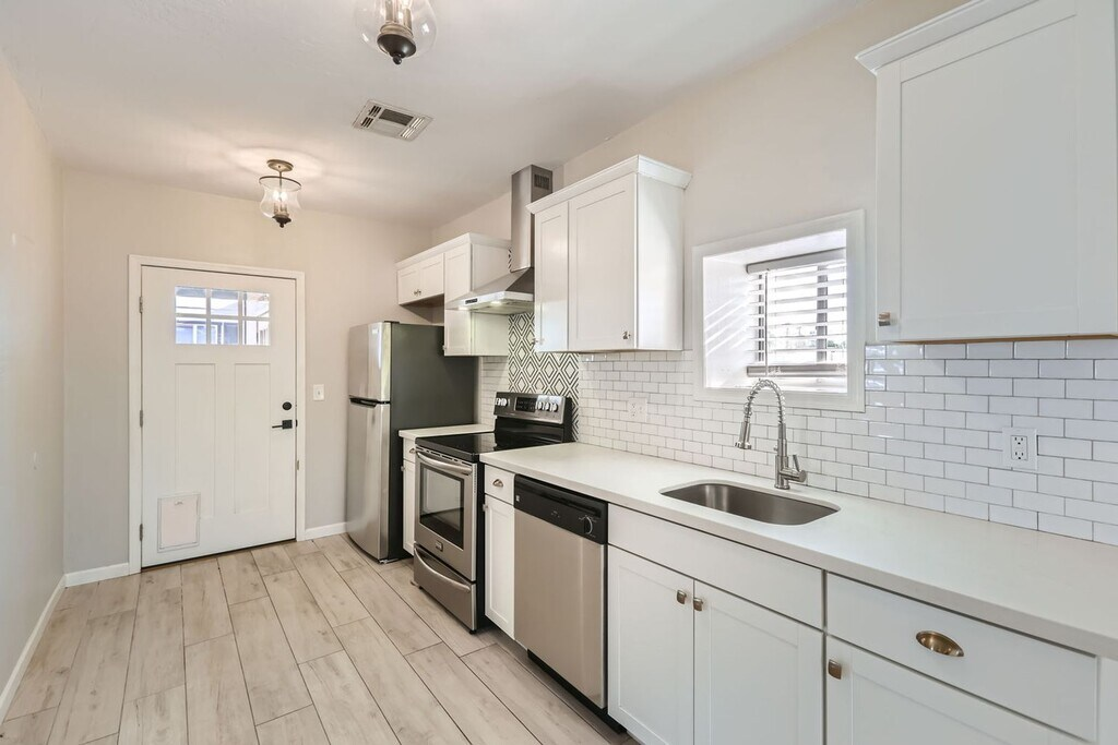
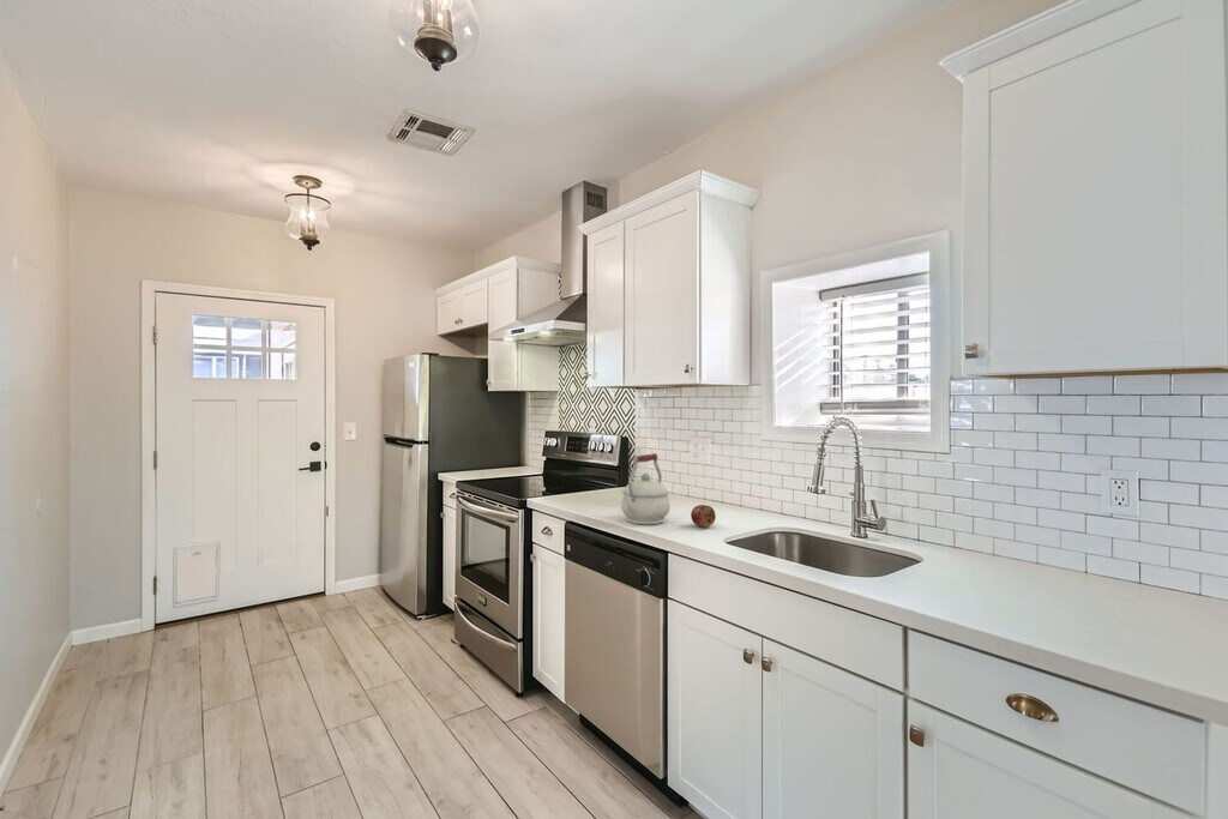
+ kettle [620,452,672,525]
+ fruit [690,504,717,529]
